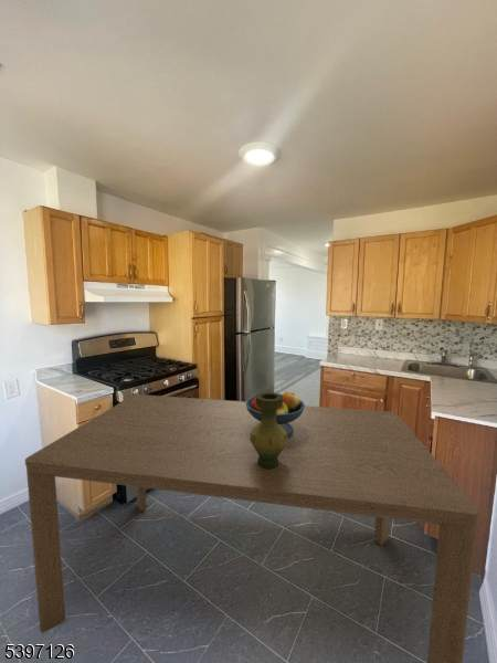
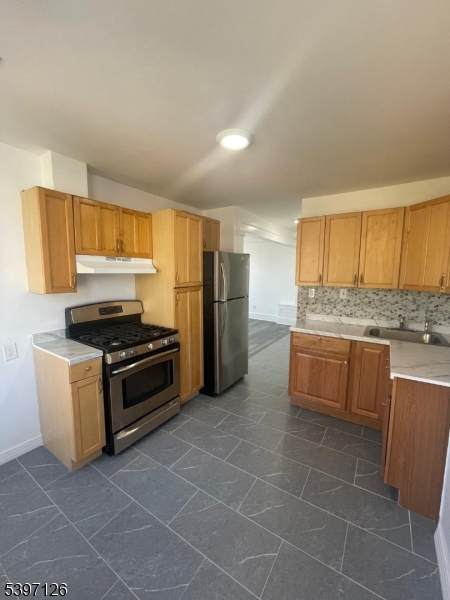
- vase [250,391,287,470]
- dining table [24,393,480,663]
- fruit bowl [245,391,306,435]
